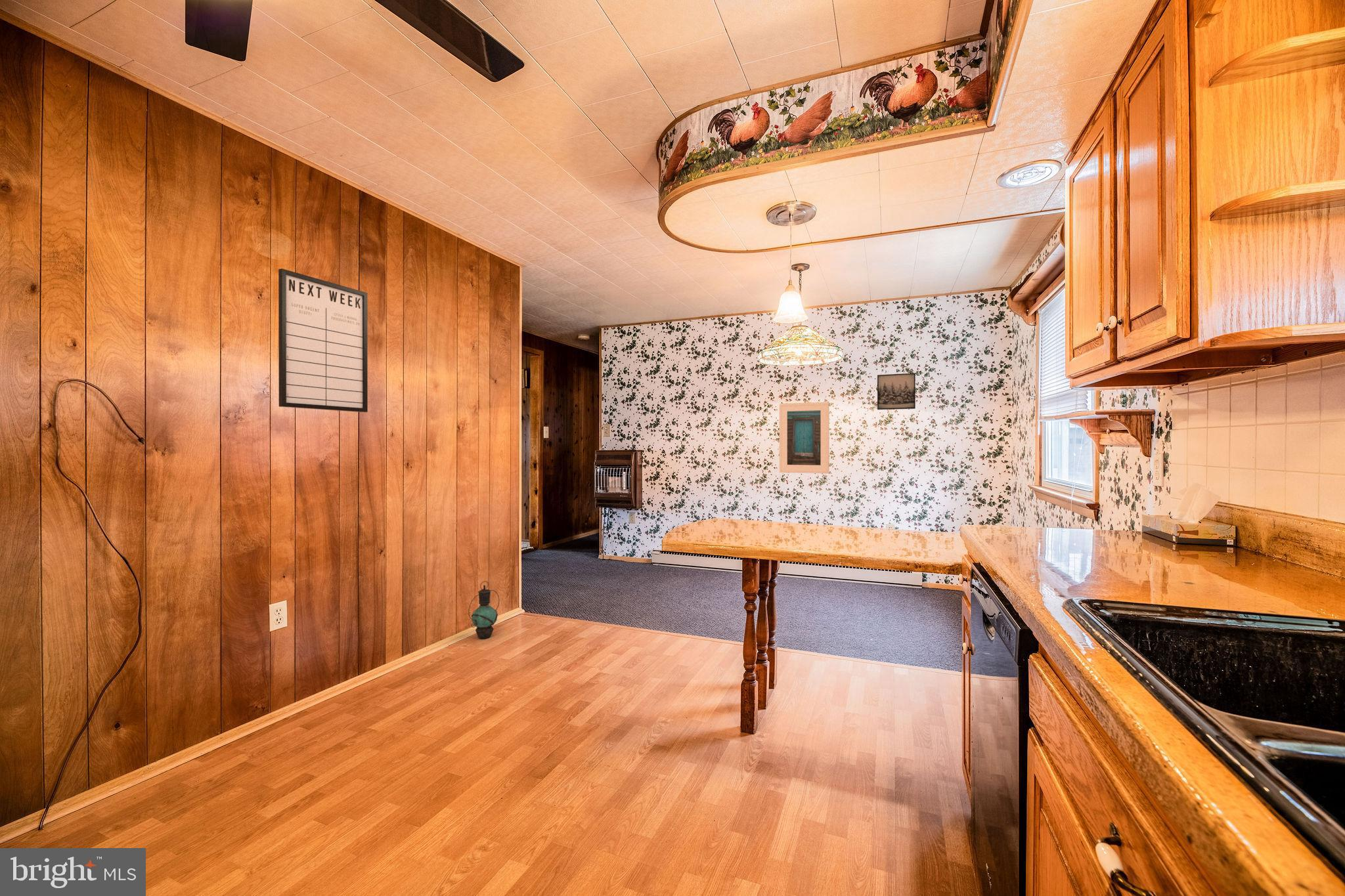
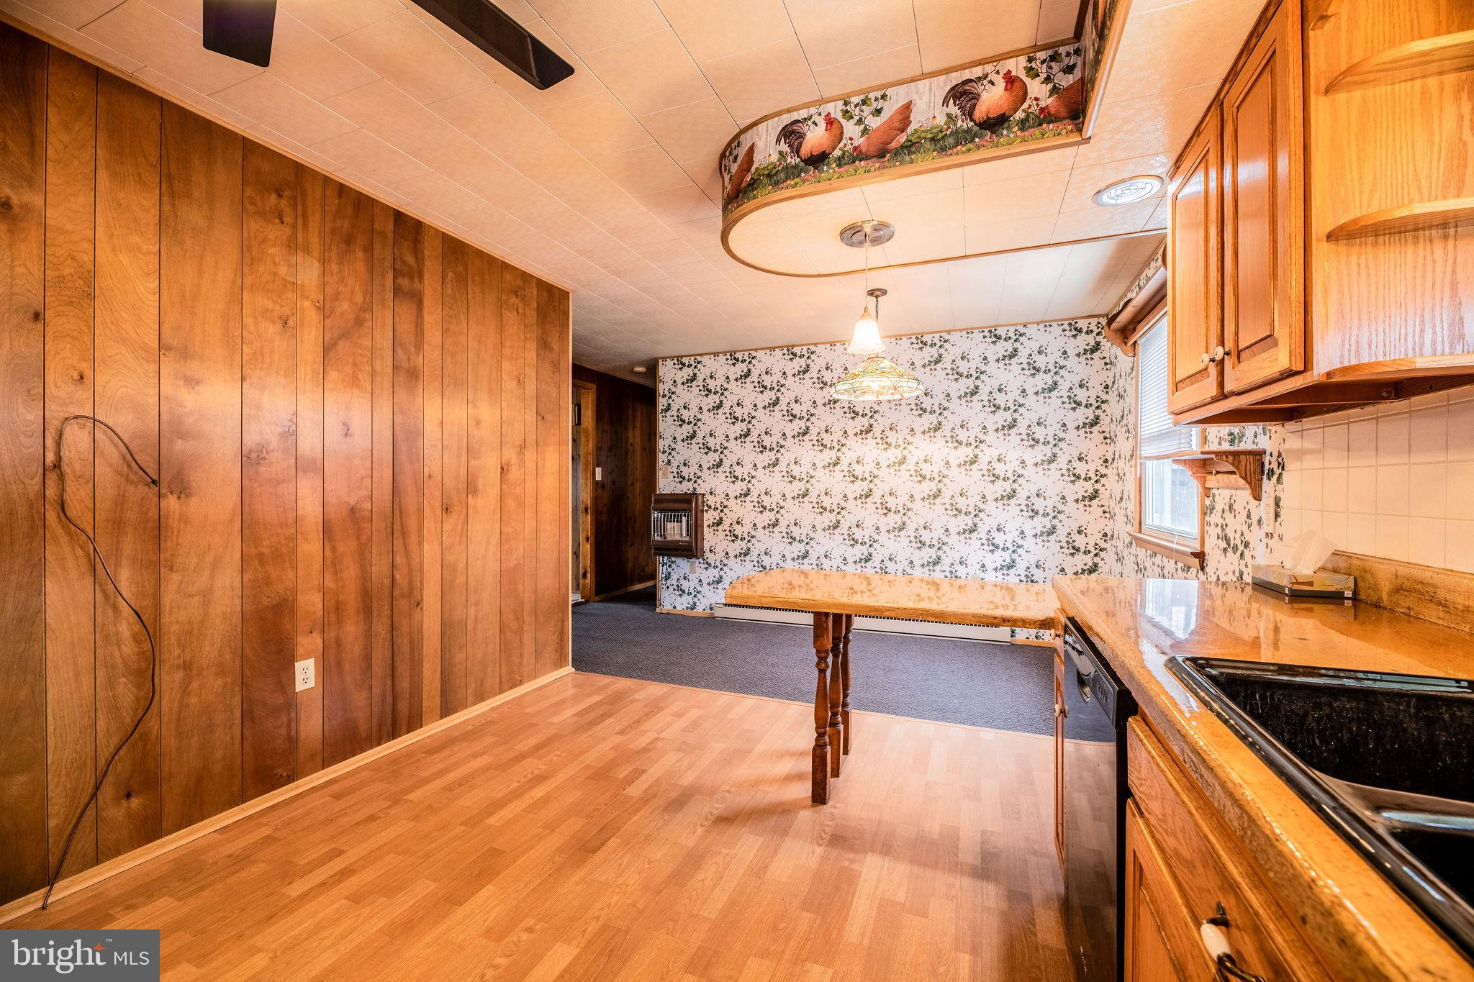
- lantern [468,580,500,639]
- wall art [877,372,916,410]
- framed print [779,402,829,474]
- writing board [278,268,368,413]
